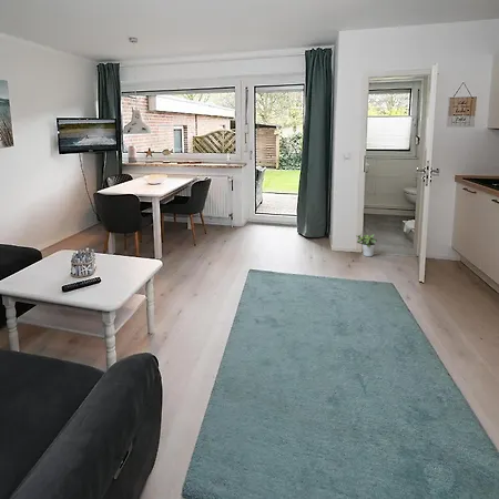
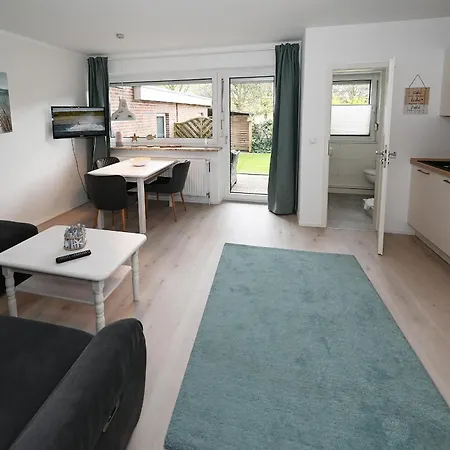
- potted plant [355,232,378,257]
